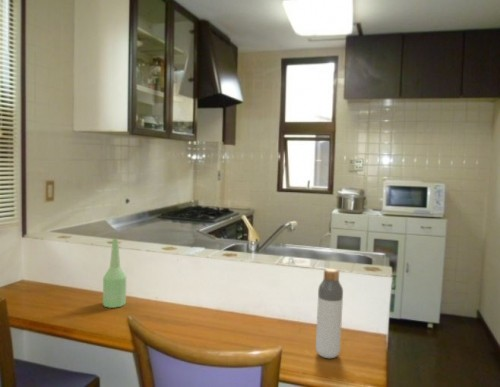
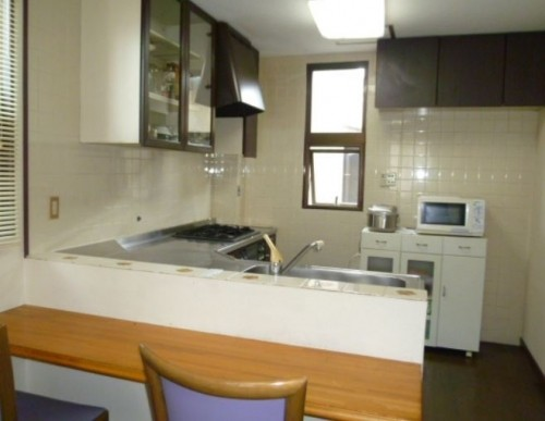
- bottle [102,237,127,309]
- bottle [315,268,344,359]
